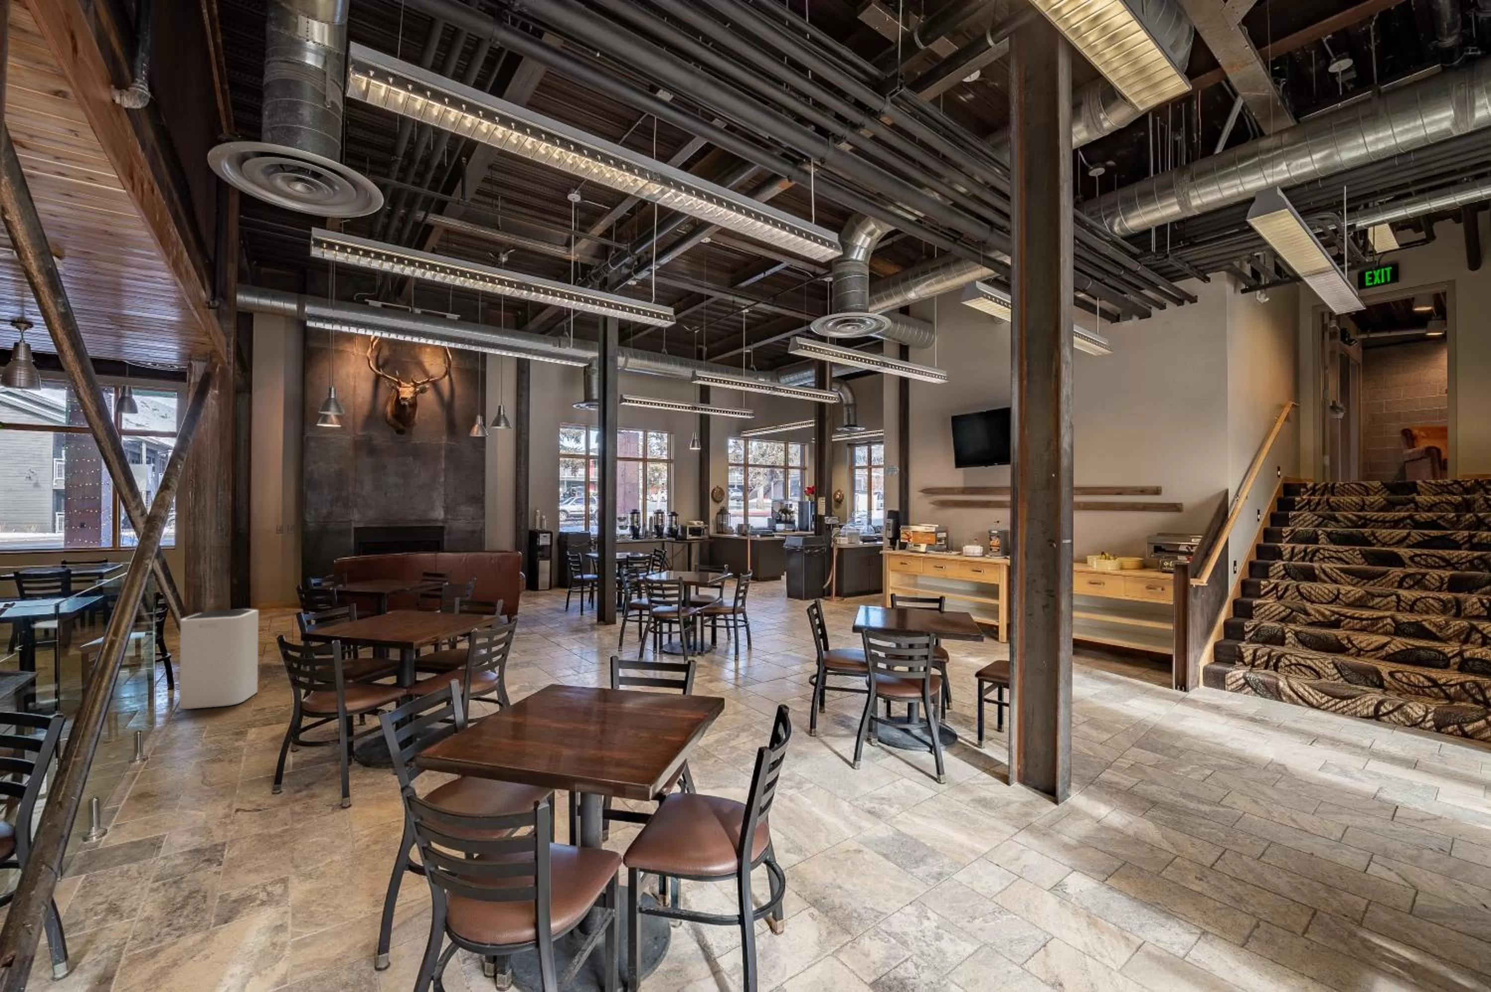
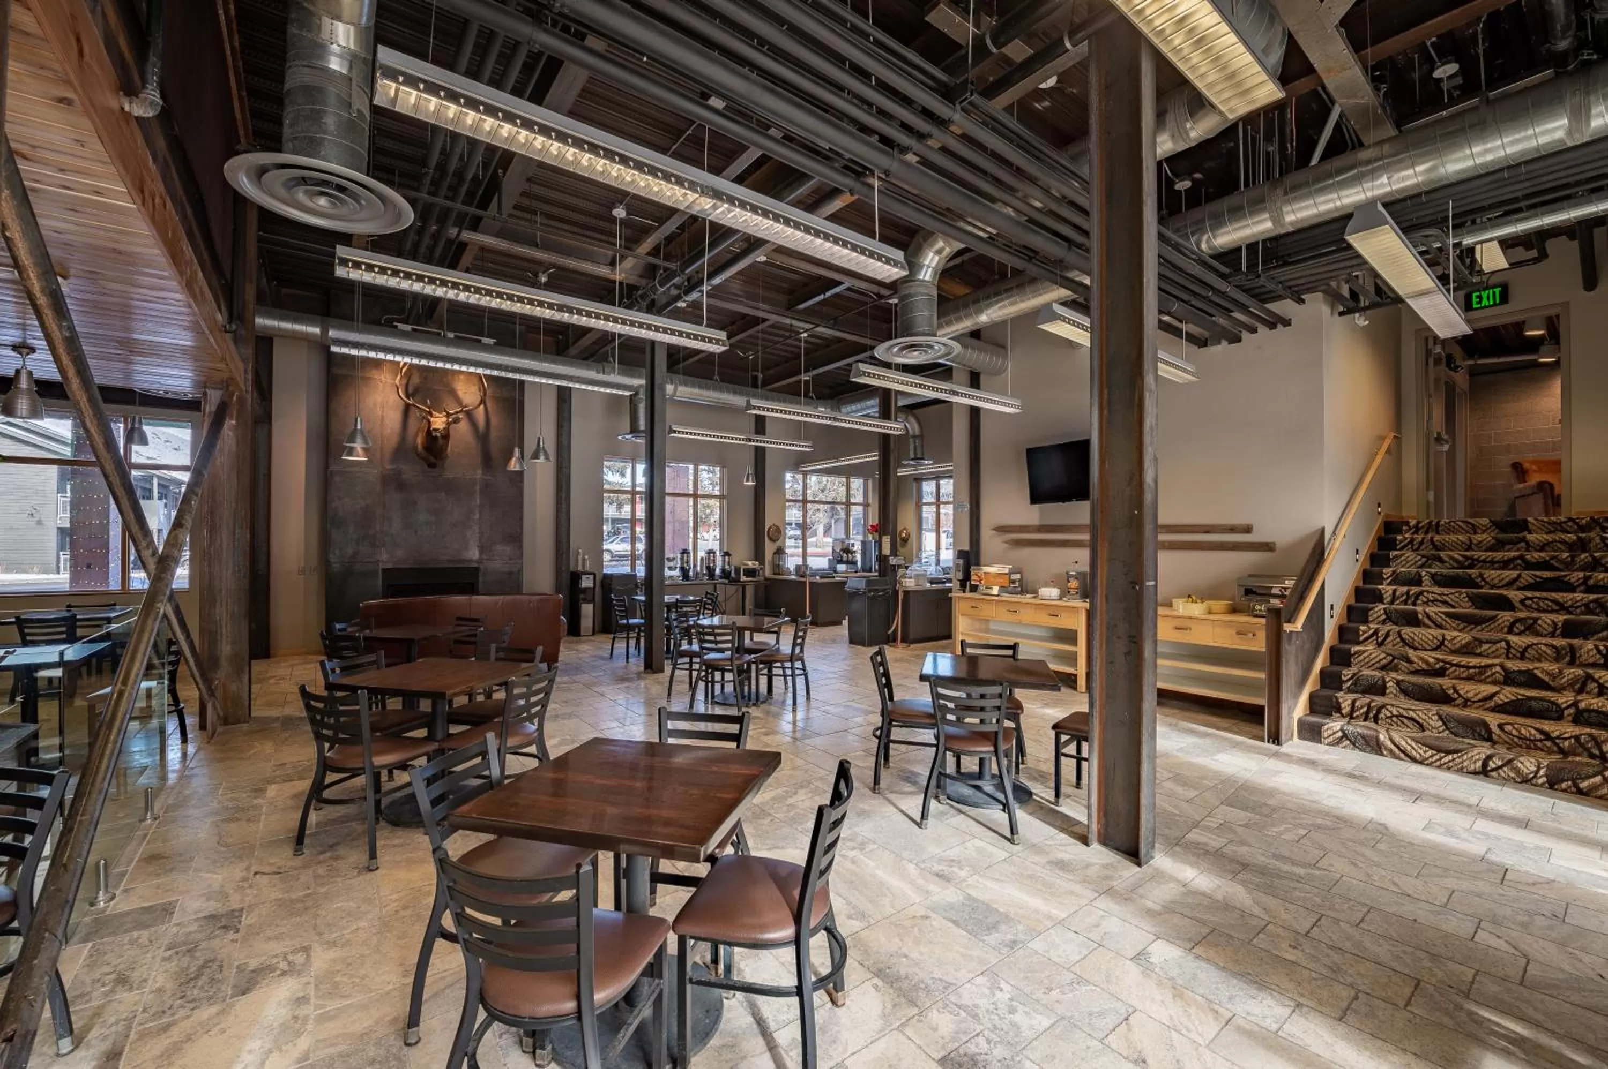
- trash can [179,608,259,710]
